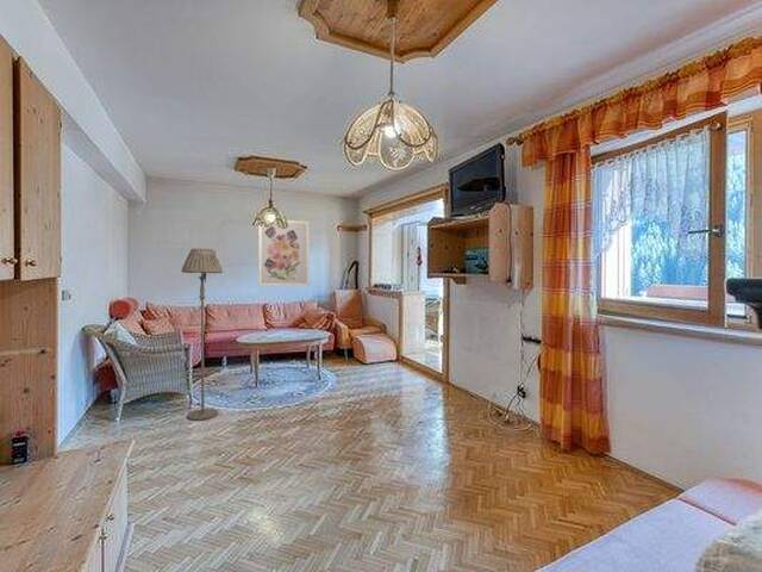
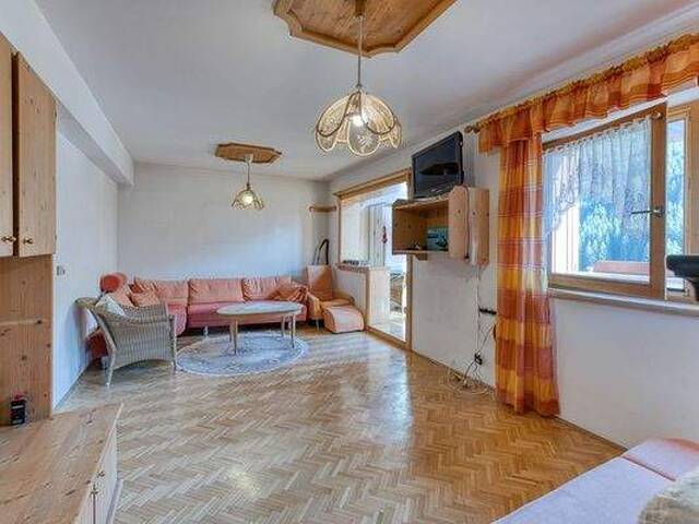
- wall art [257,219,311,287]
- floor lamp [181,247,224,421]
